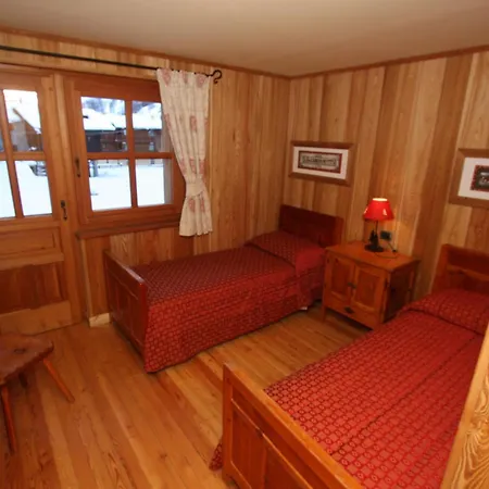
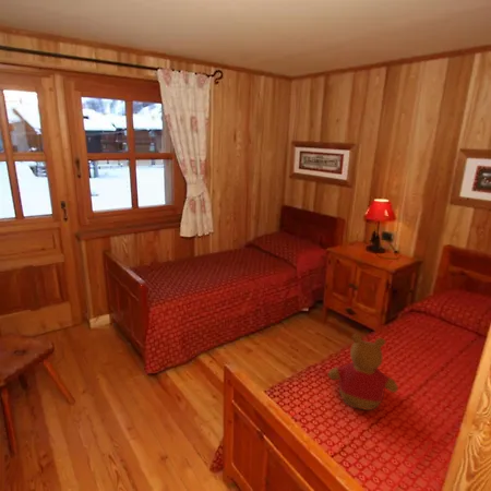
+ teddy bear [327,333,399,411]
